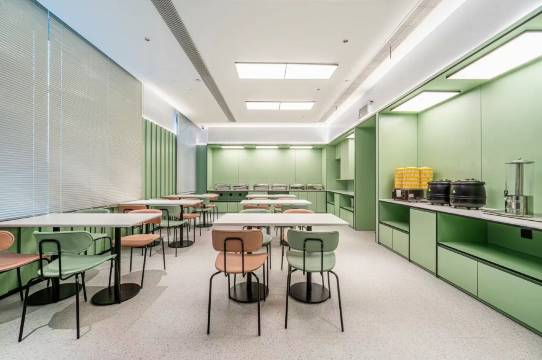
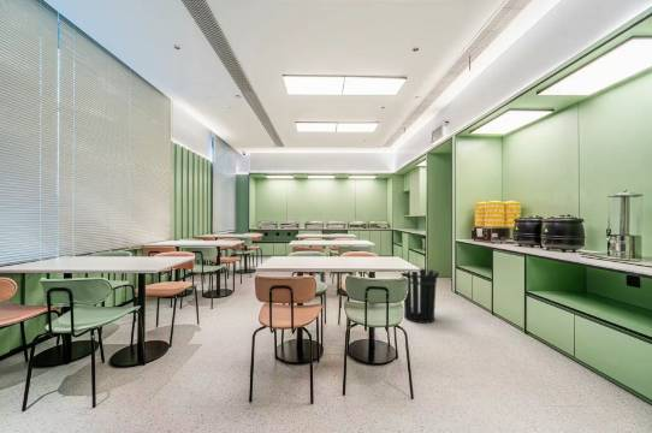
+ waste bin [399,267,440,325]
